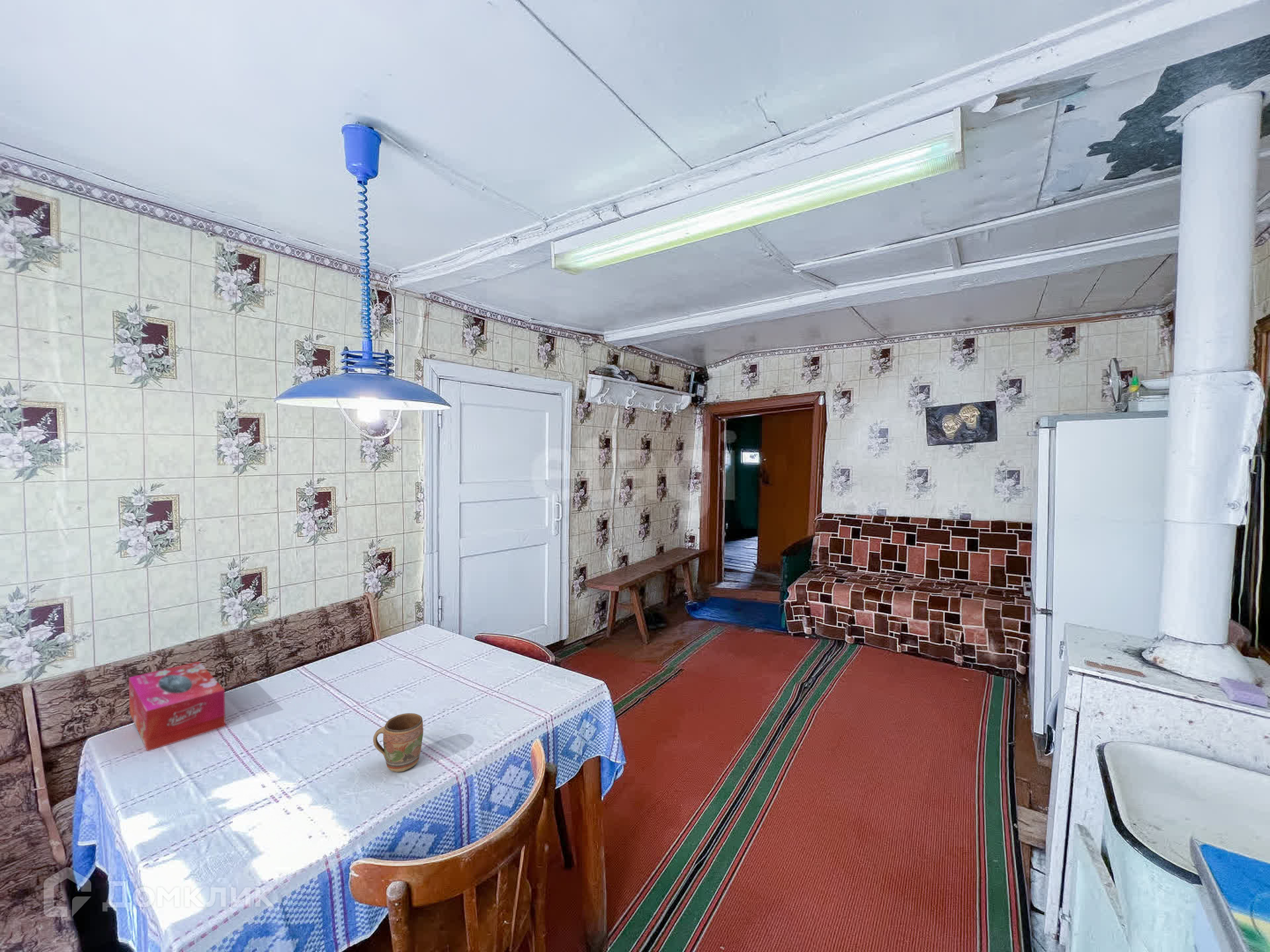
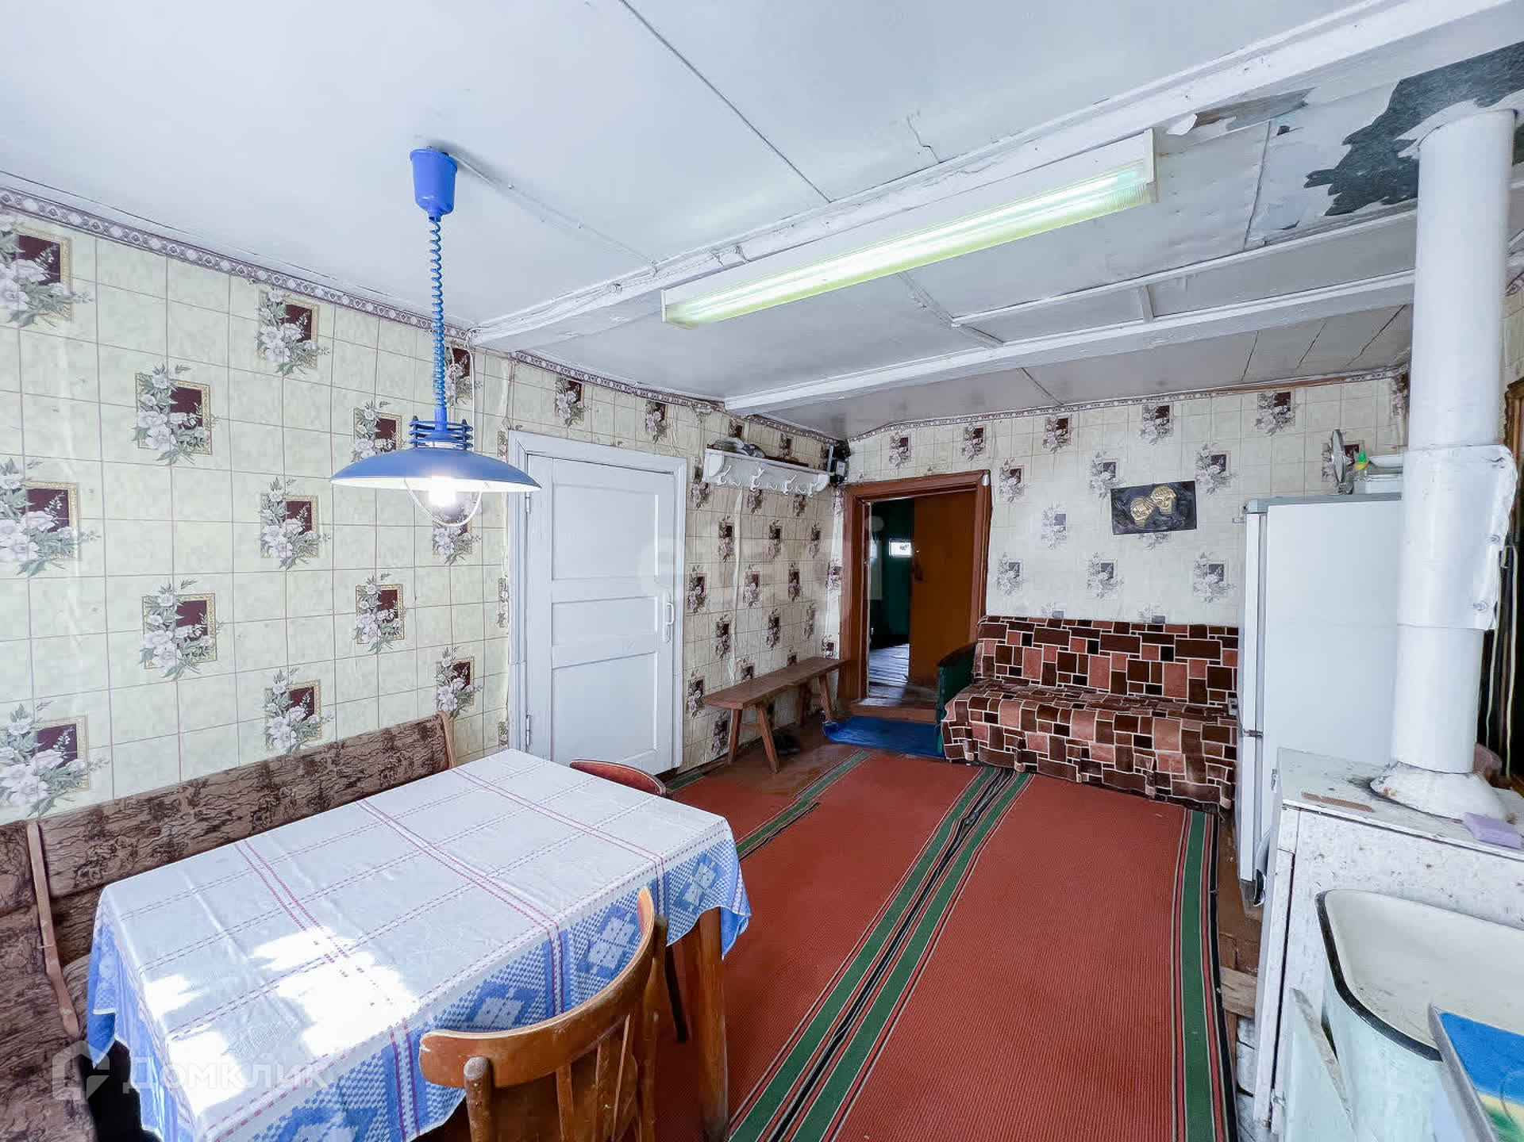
- mug [372,713,424,773]
- tissue box [128,660,226,752]
